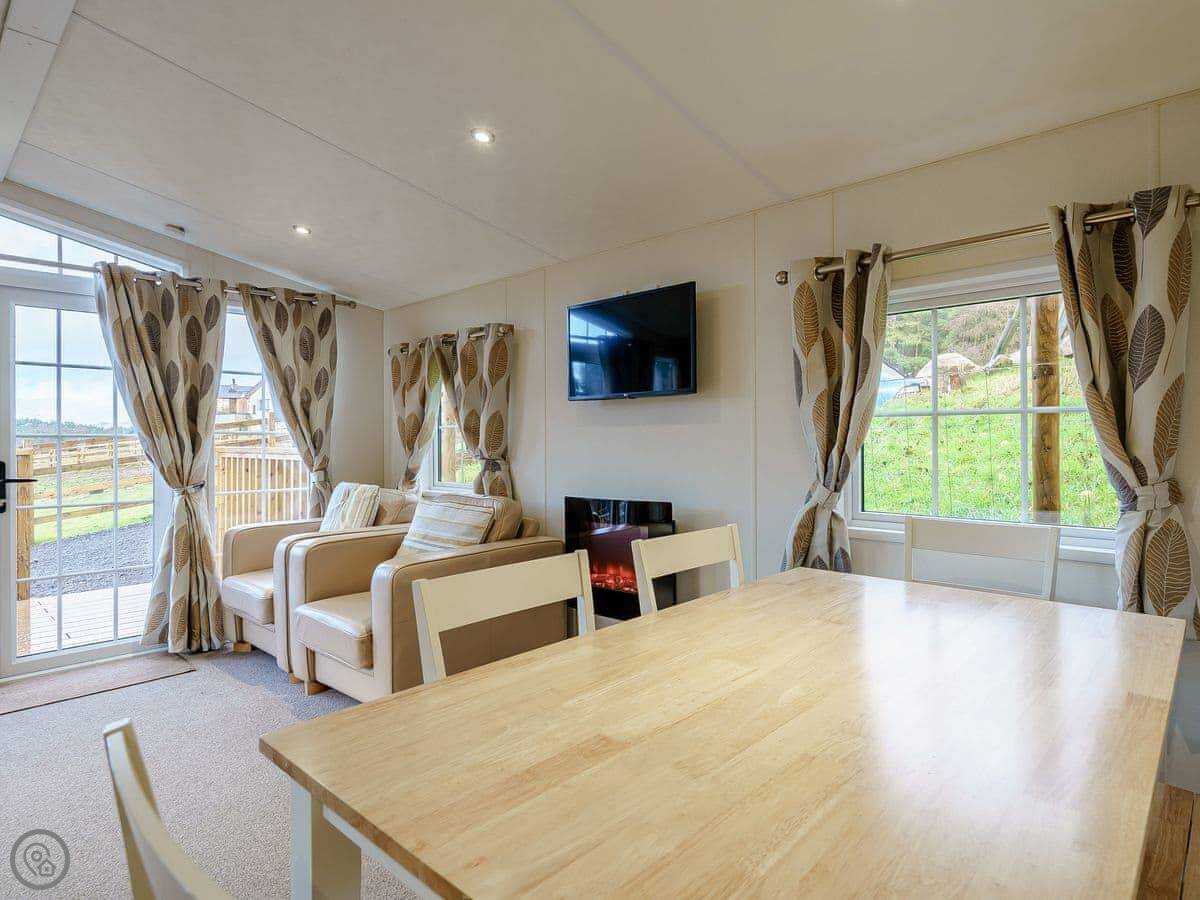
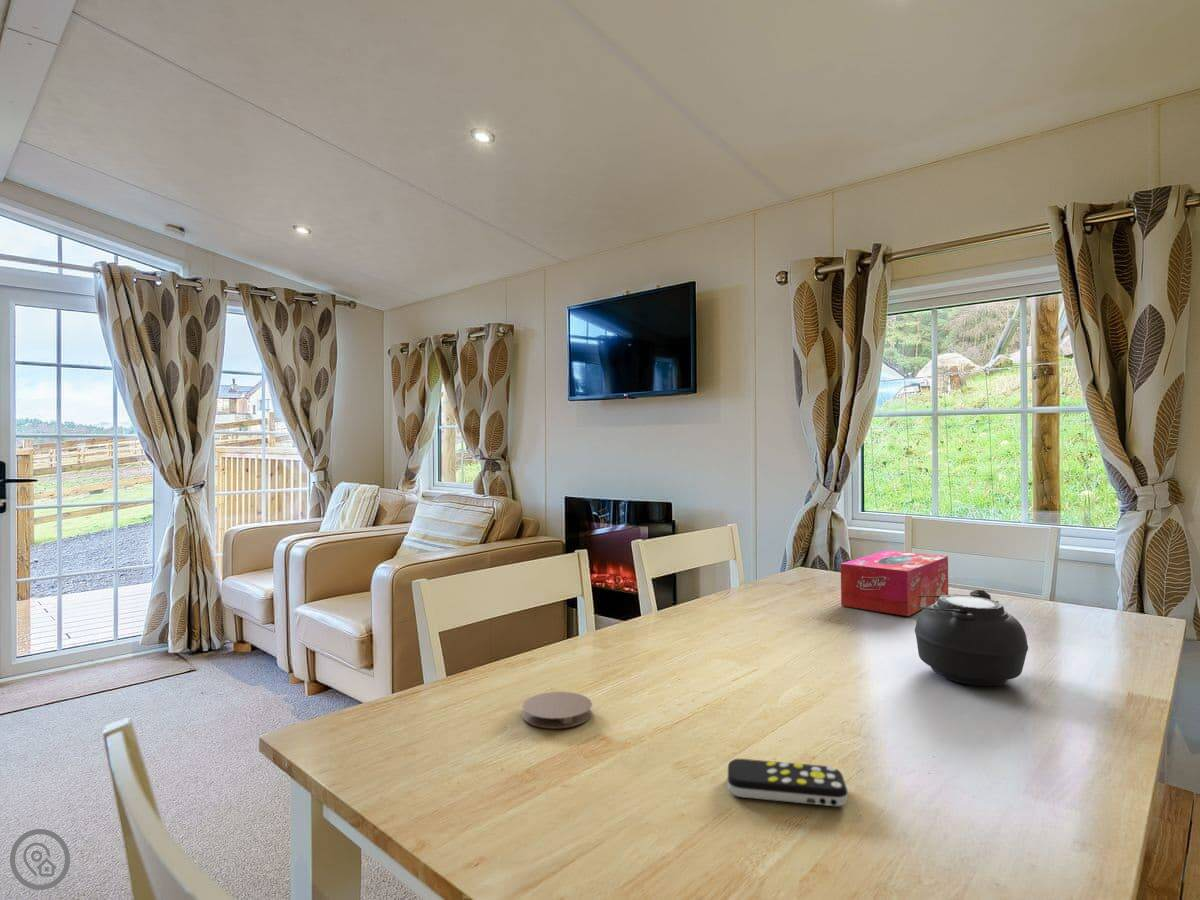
+ remote control [727,758,849,807]
+ teapot [908,589,1029,687]
+ tissue box [840,549,949,617]
+ coaster [522,691,593,729]
